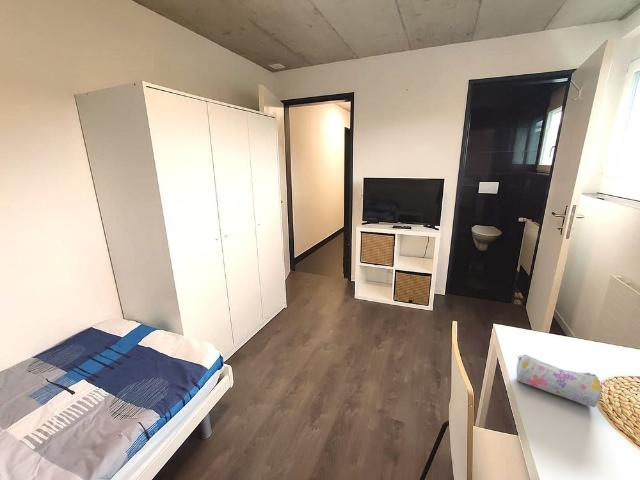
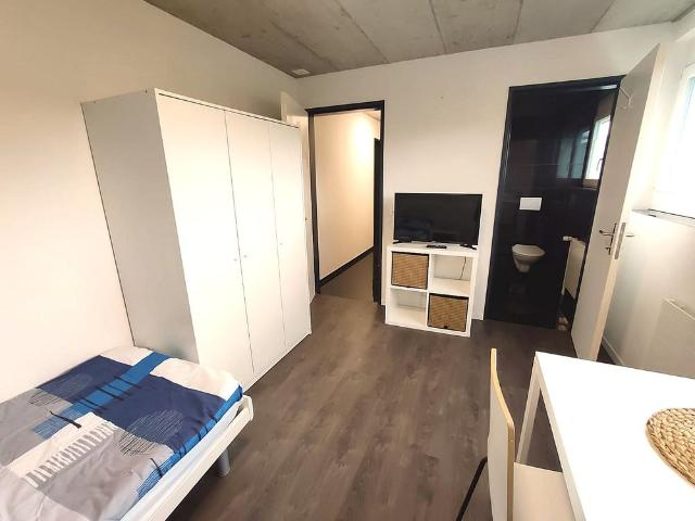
- pencil case [516,354,602,408]
